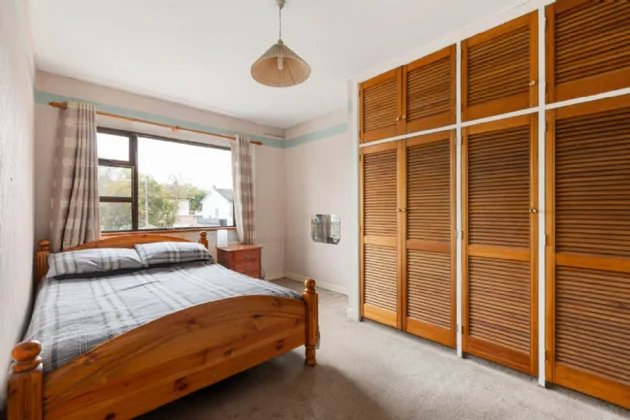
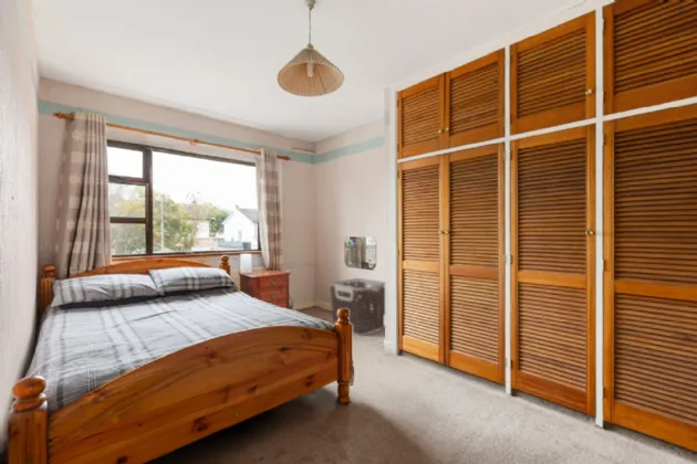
+ clothes hamper [329,277,386,337]
